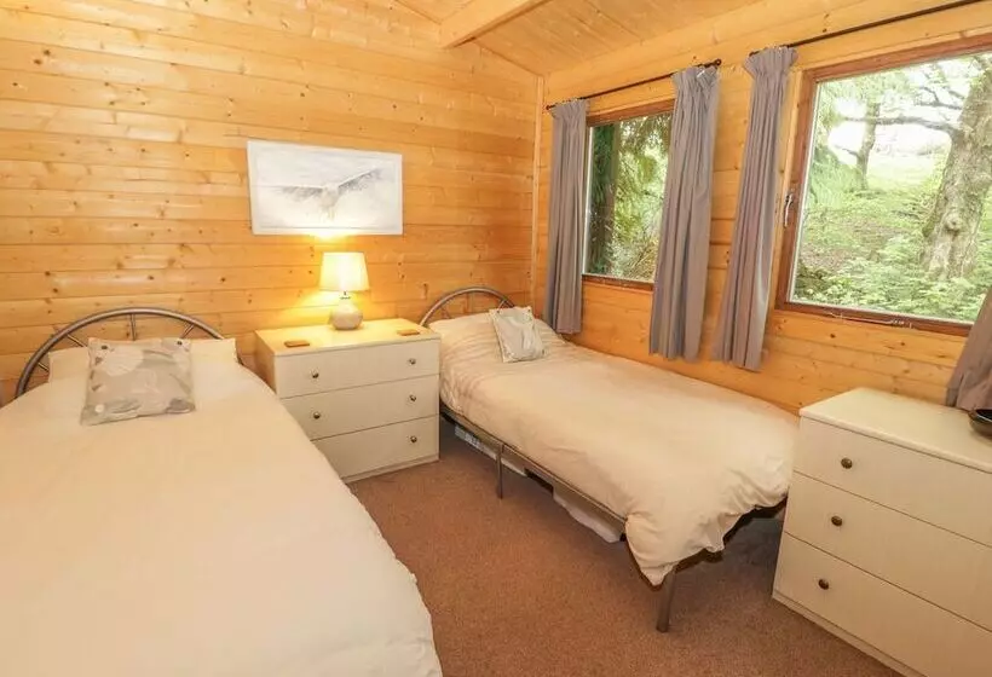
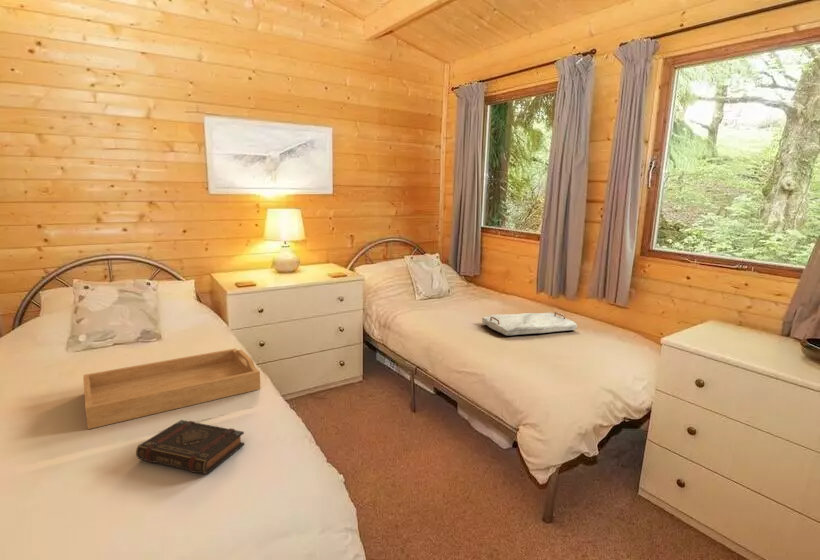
+ serving tray [481,311,578,336]
+ book [135,419,245,475]
+ serving tray [82,347,262,430]
